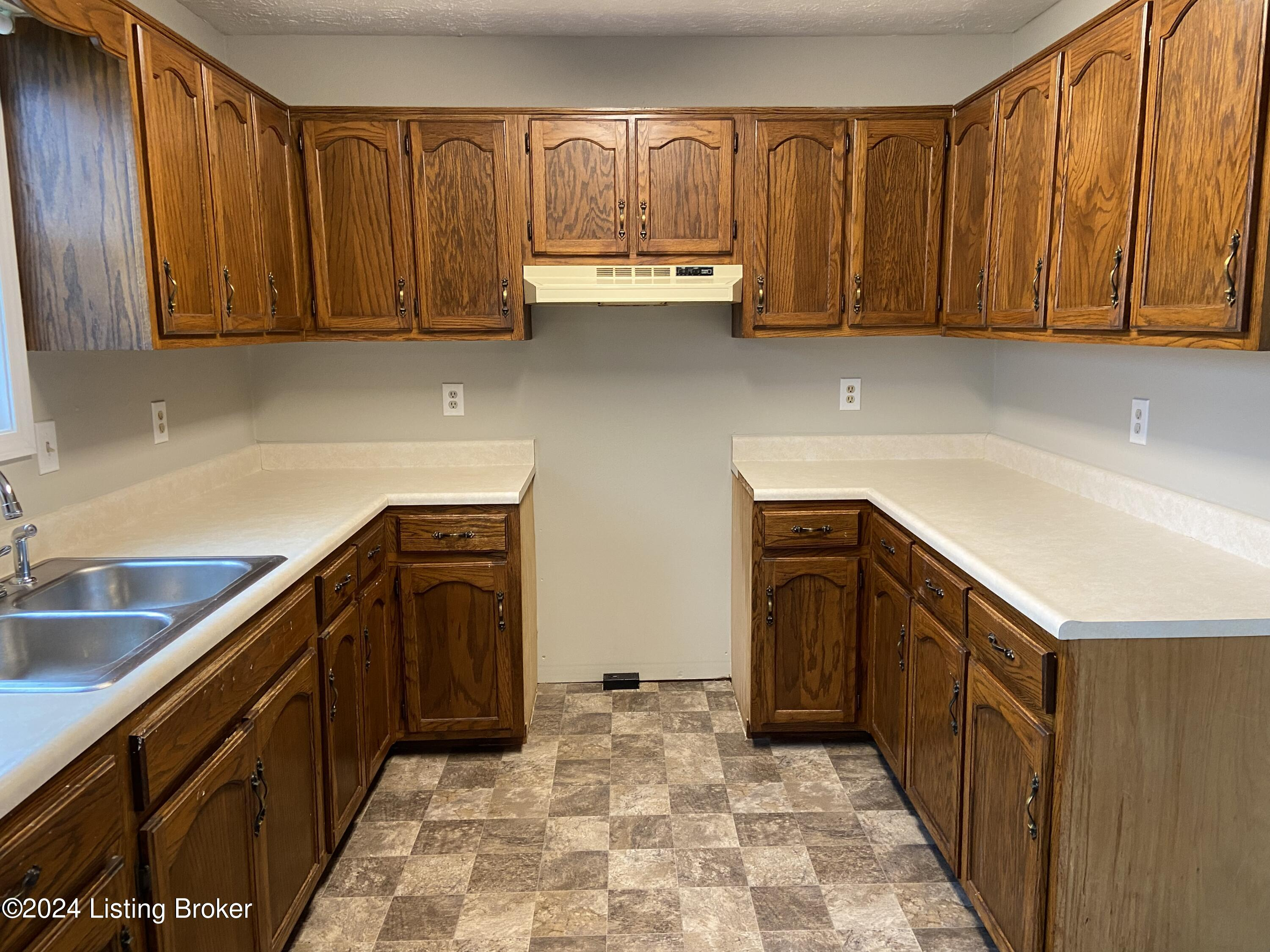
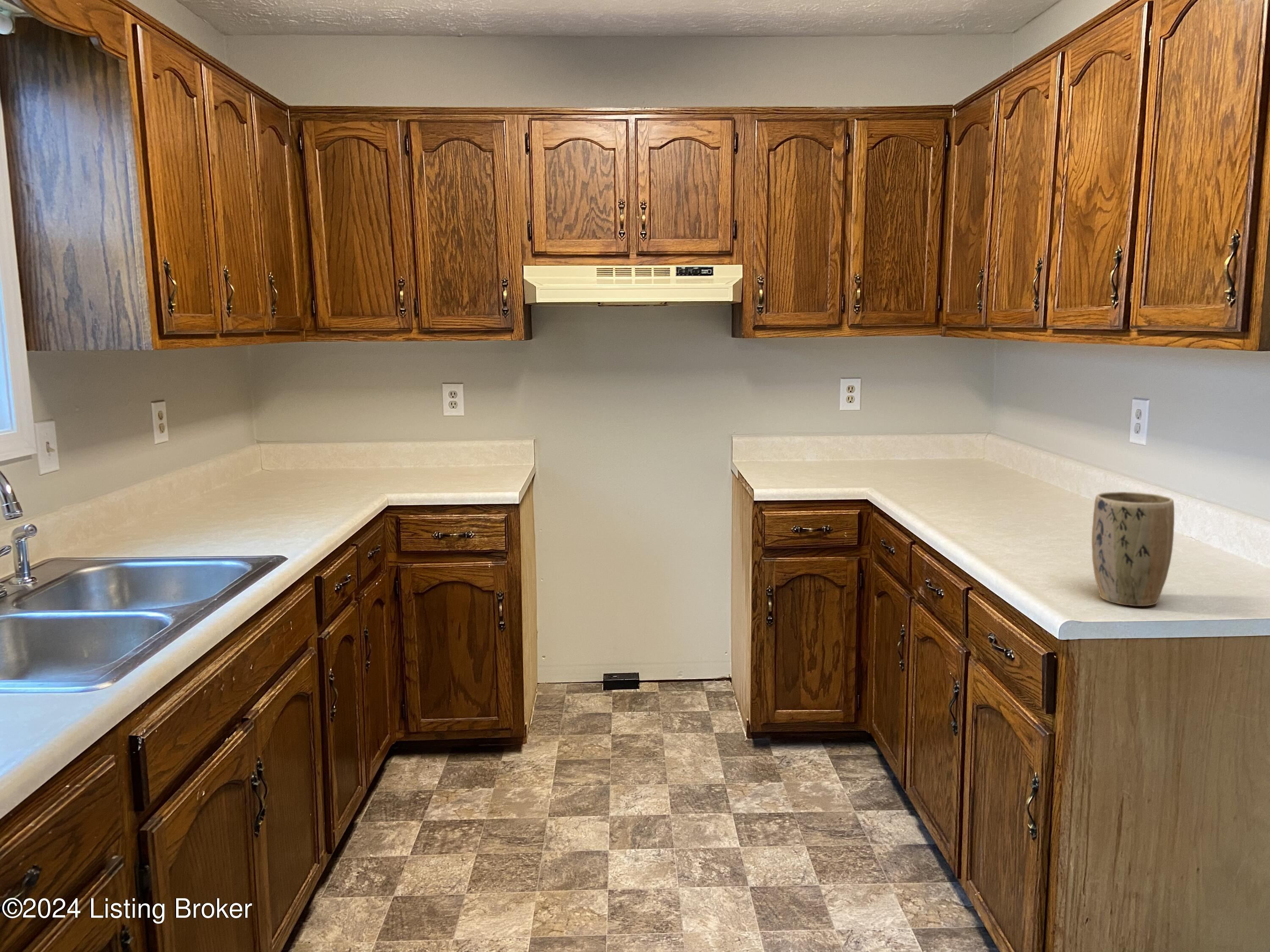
+ plant pot [1091,491,1175,607]
